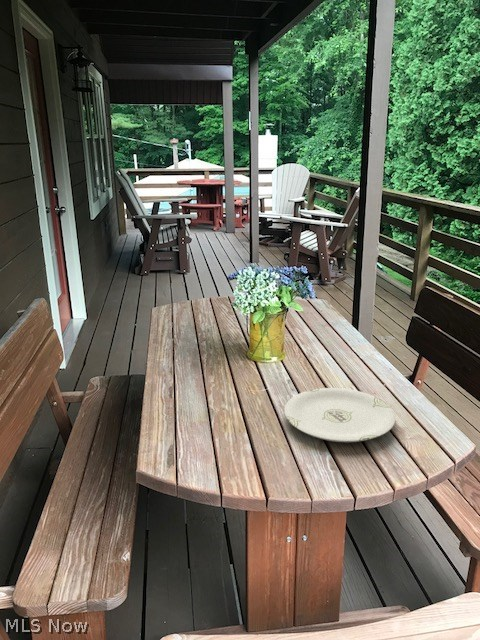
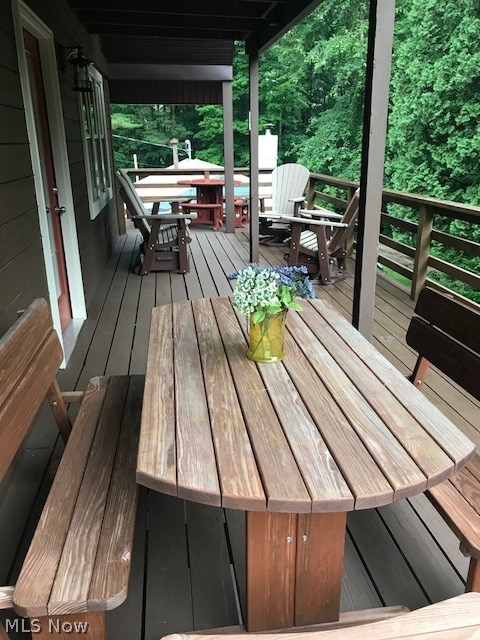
- plate [283,387,397,443]
